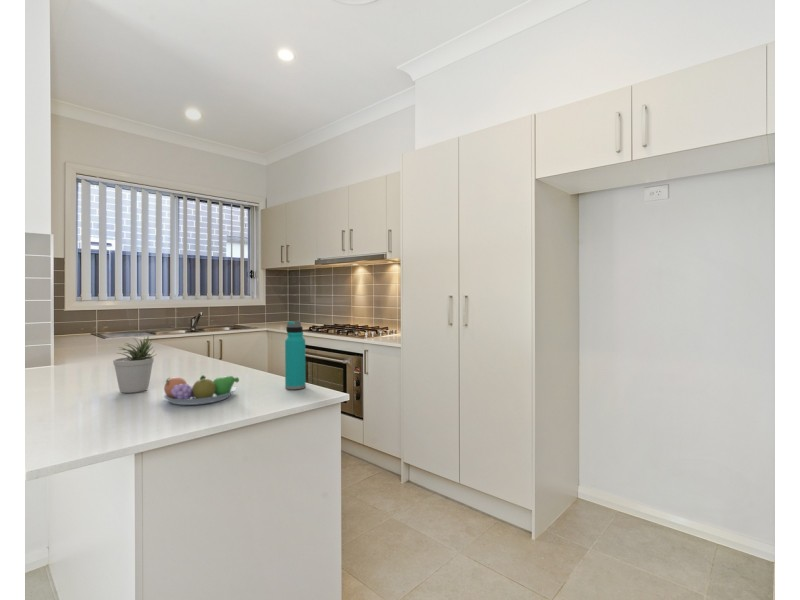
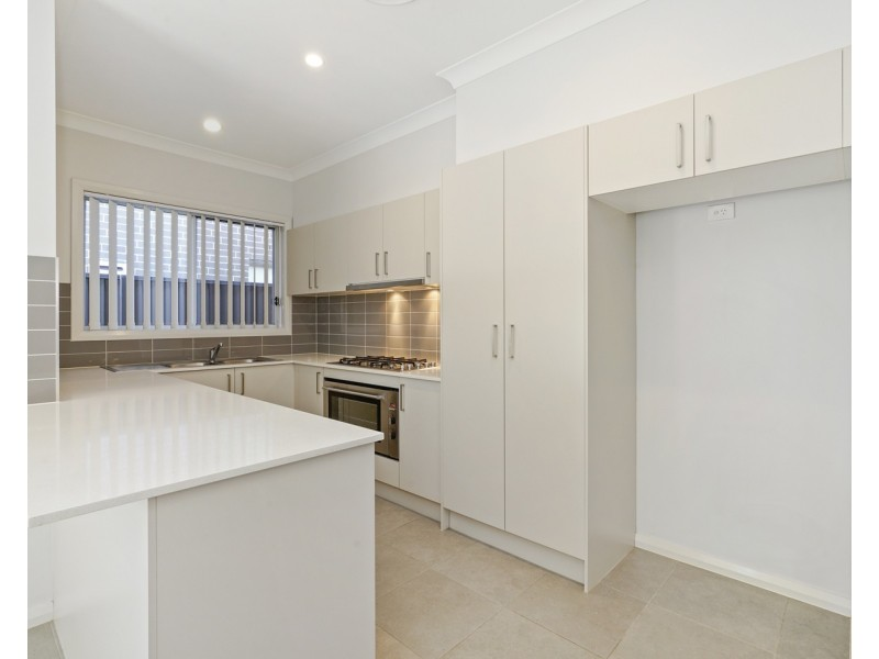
- fruit bowl [161,374,240,406]
- water bottle [284,320,307,390]
- potted plant [112,335,158,394]
